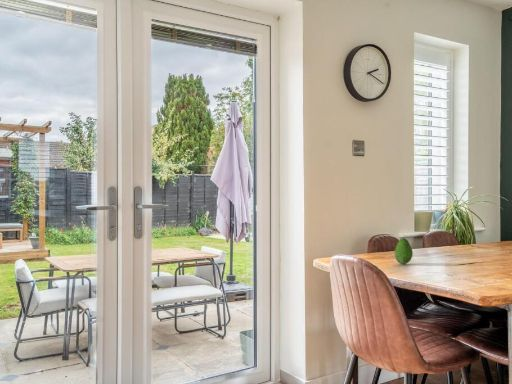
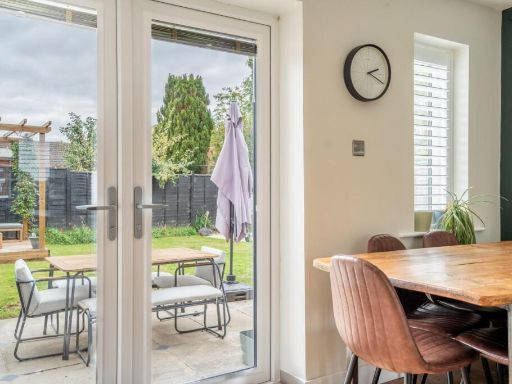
- fruit [394,237,414,265]
